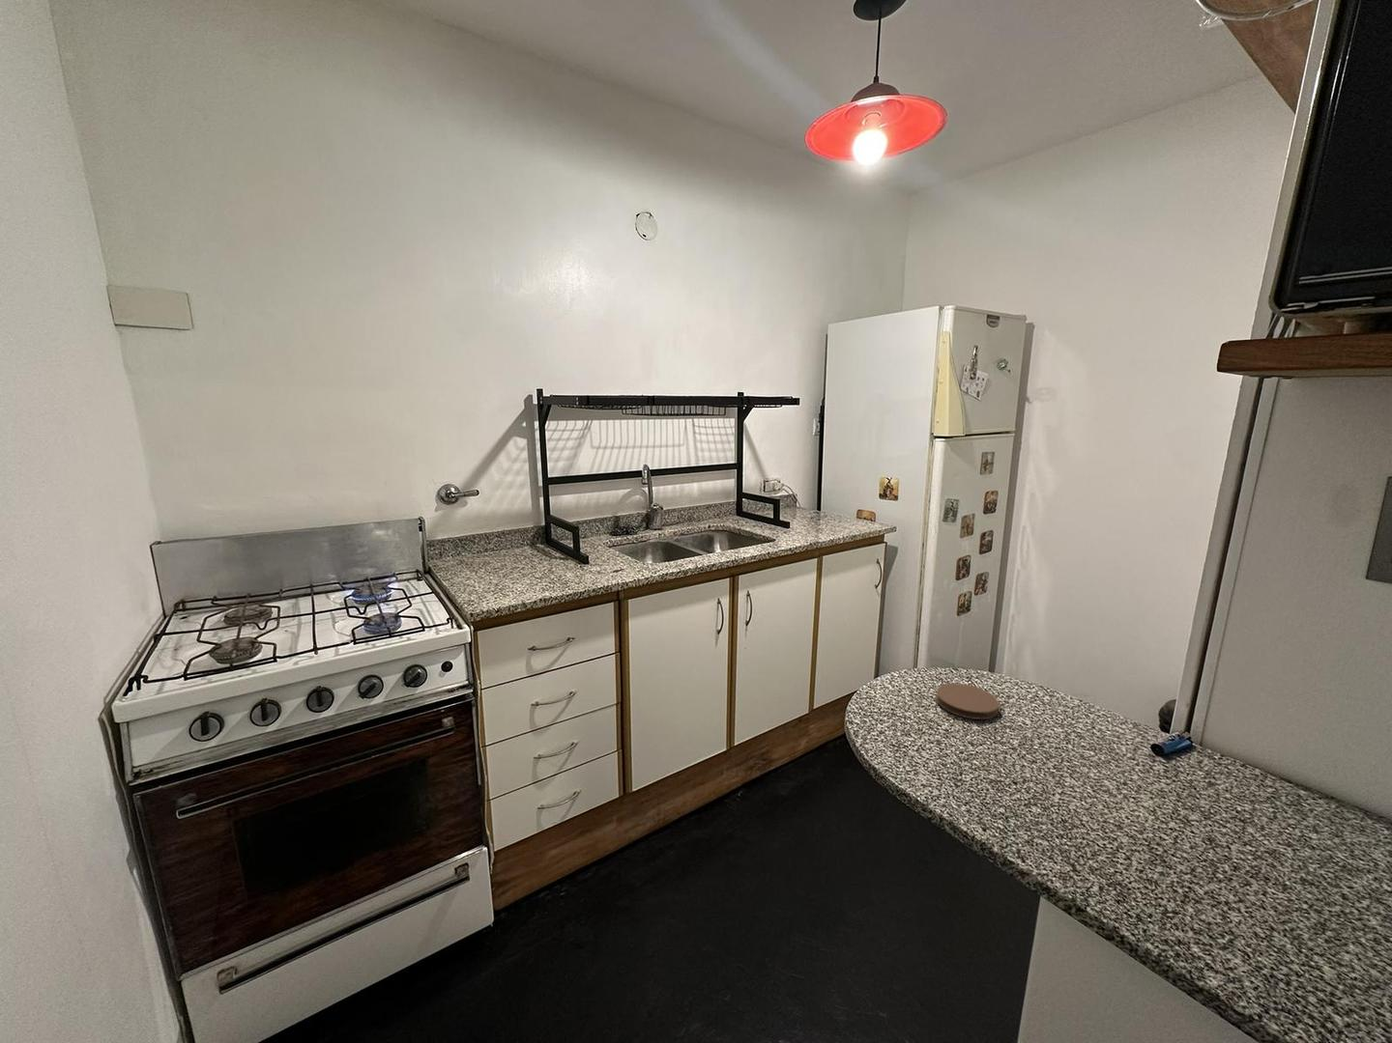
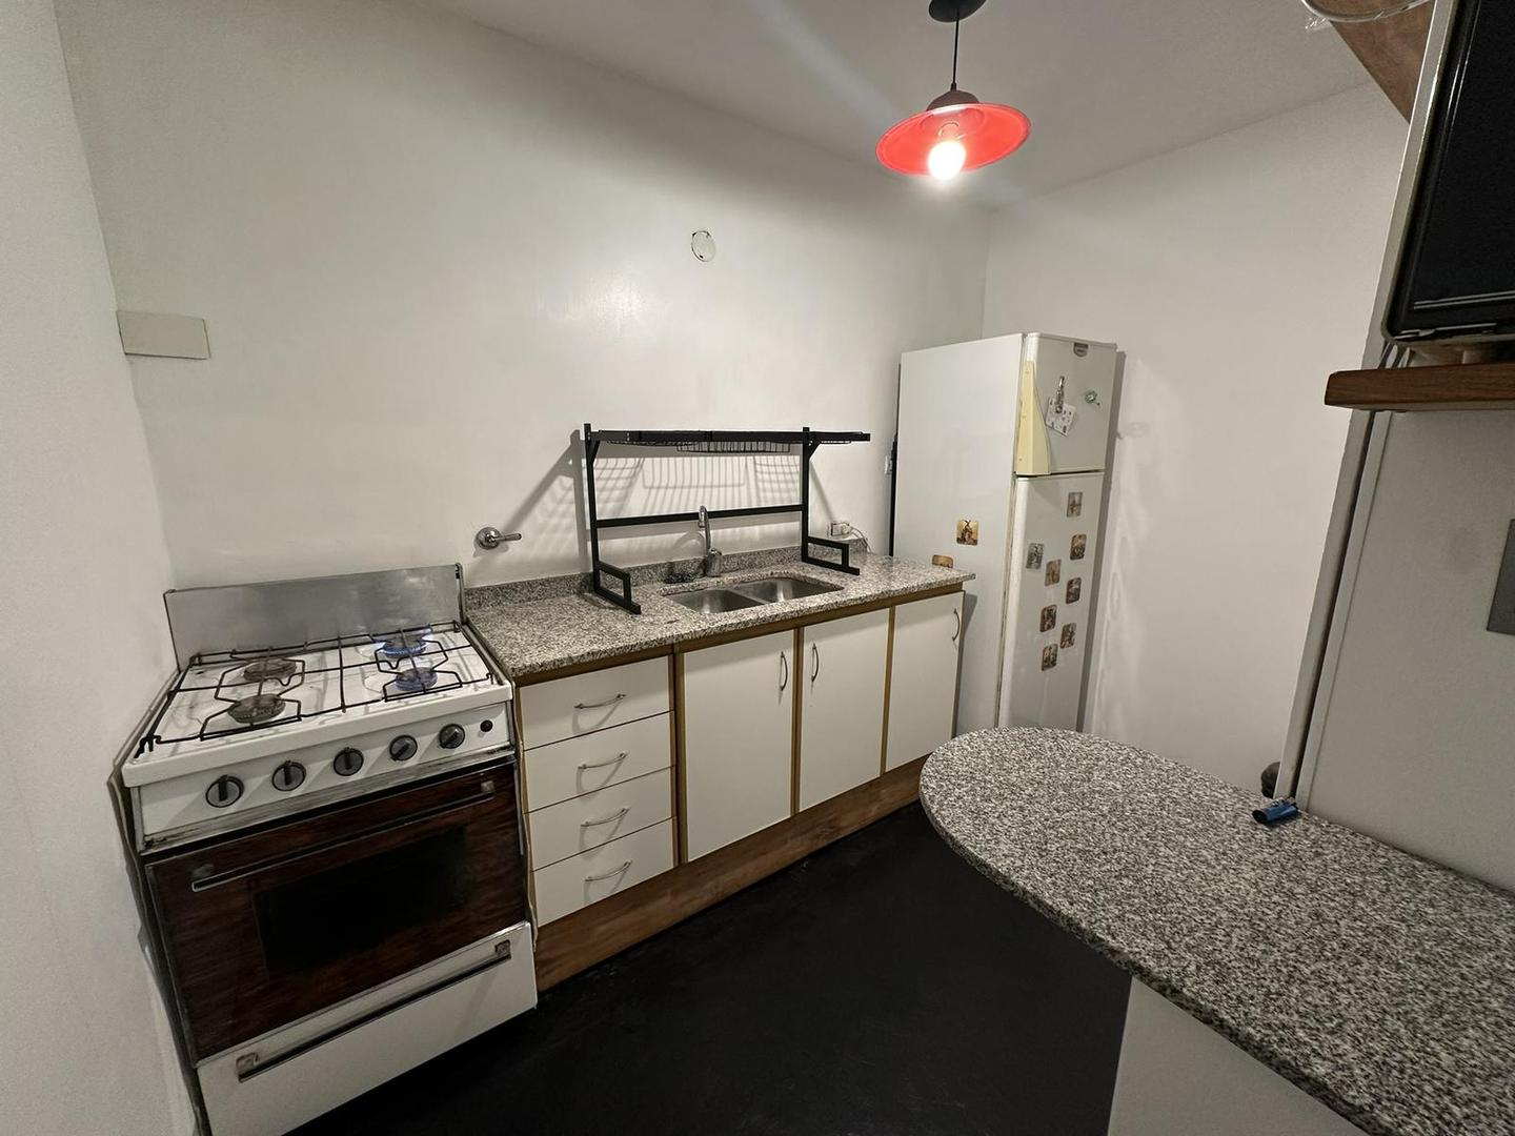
- coaster [935,681,1001,721]
